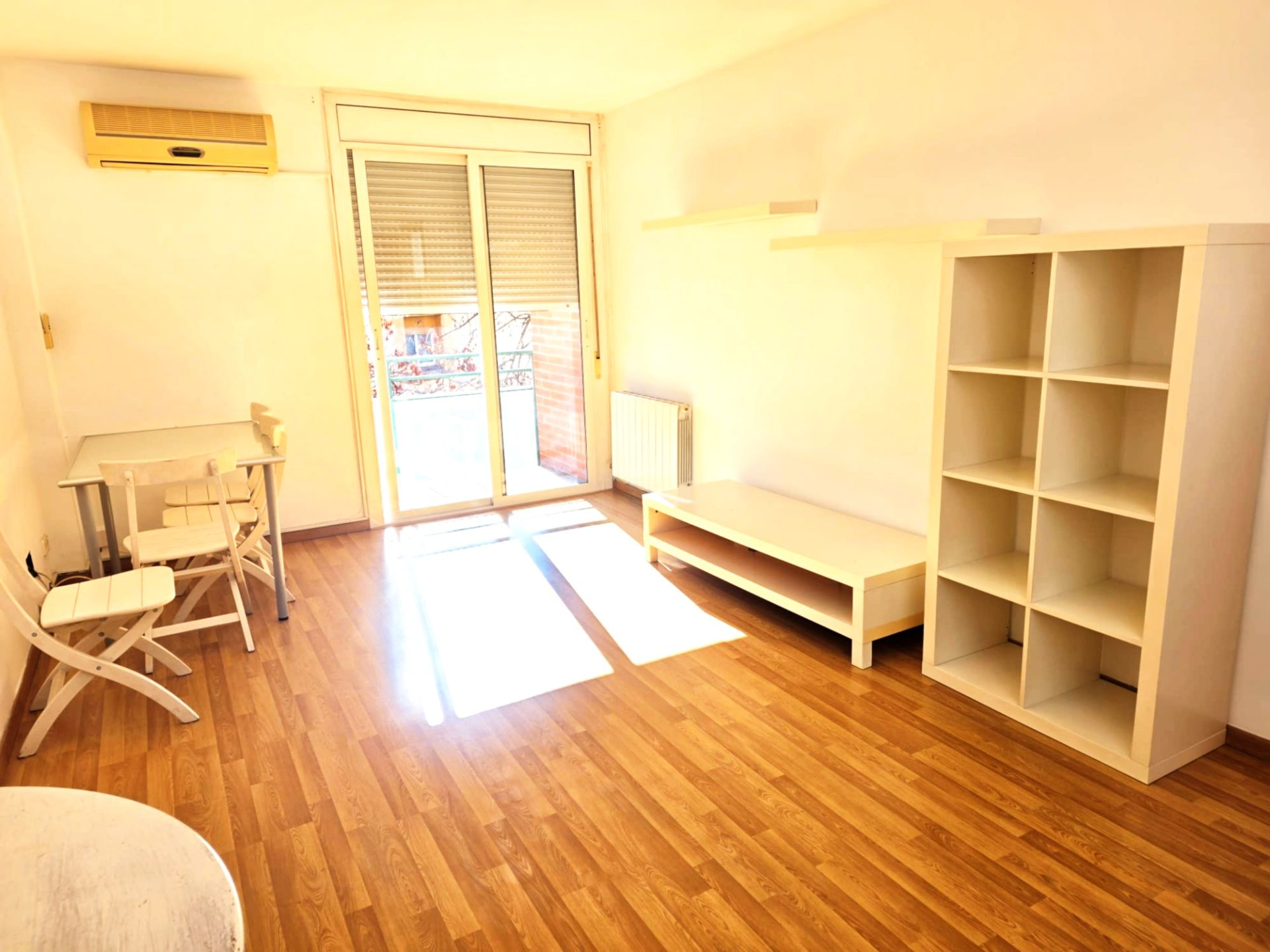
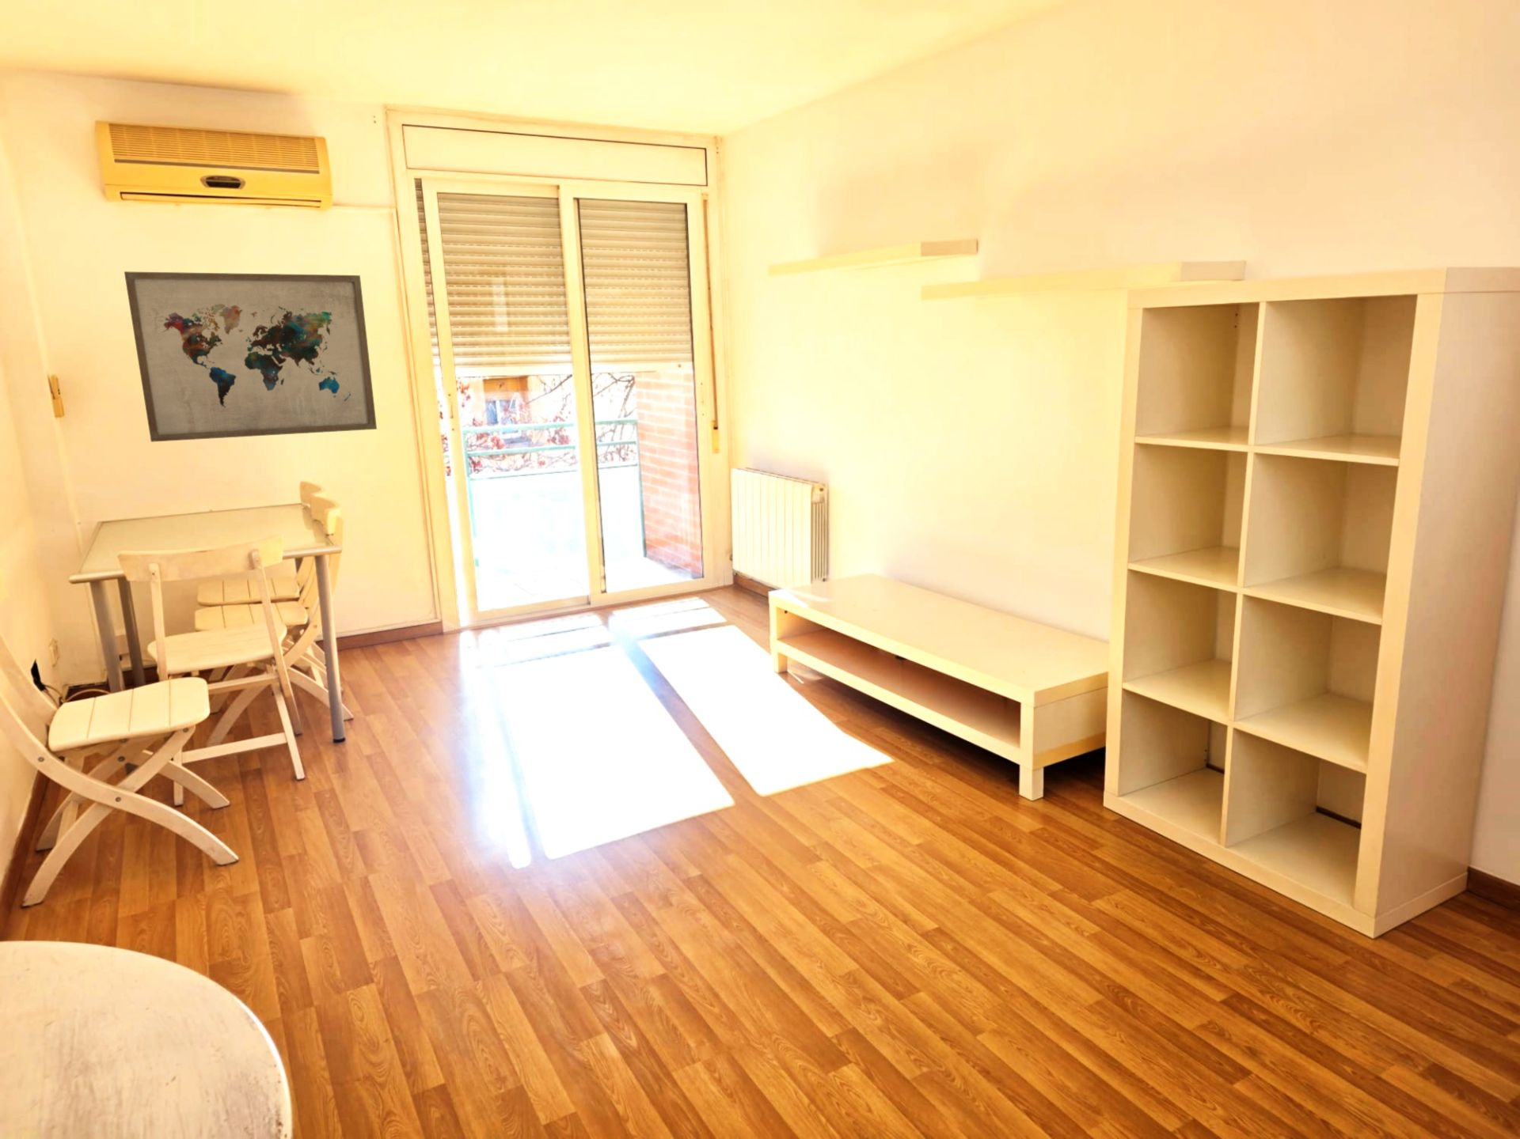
+ wall art [123,270,378,443]
